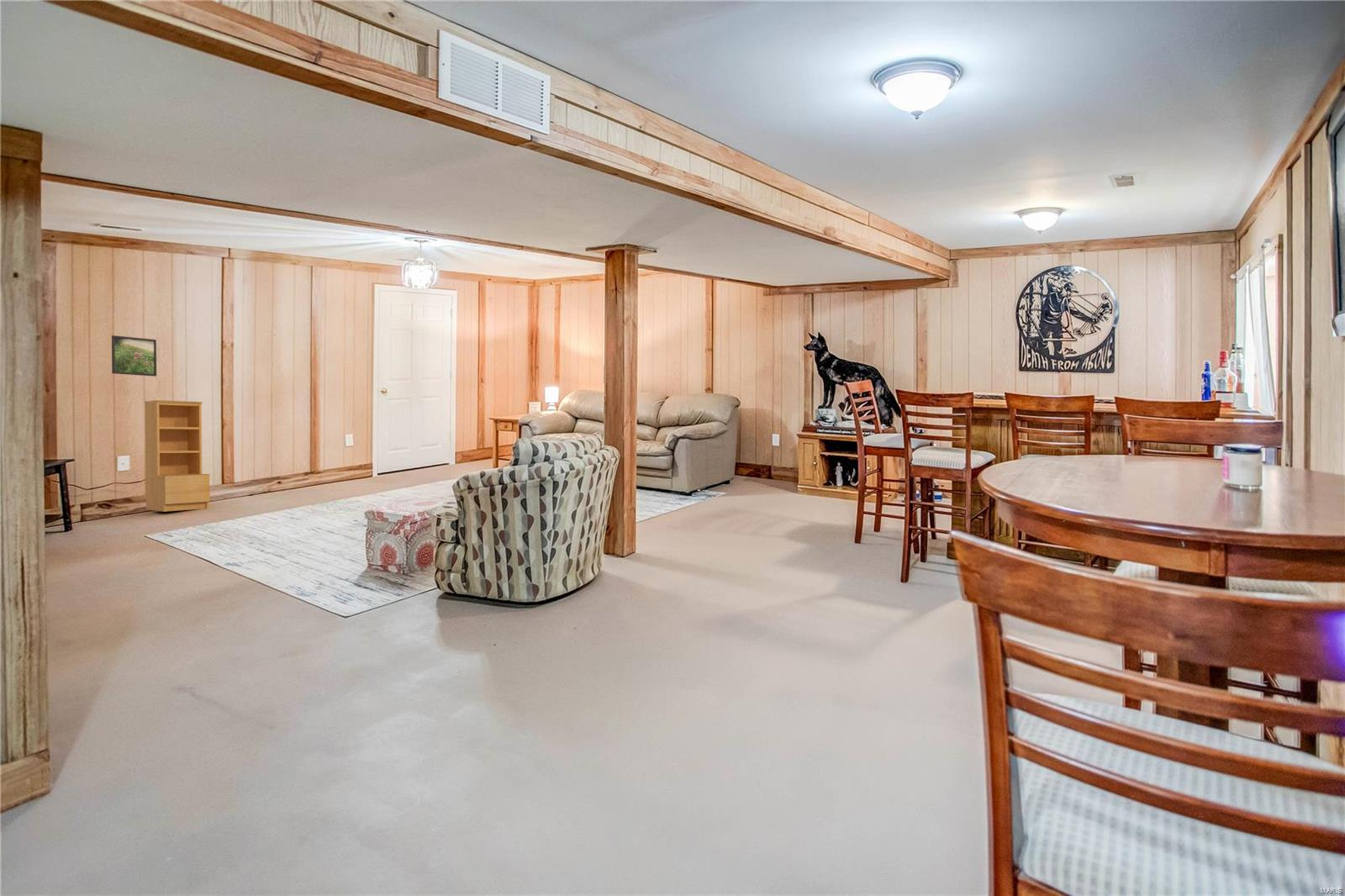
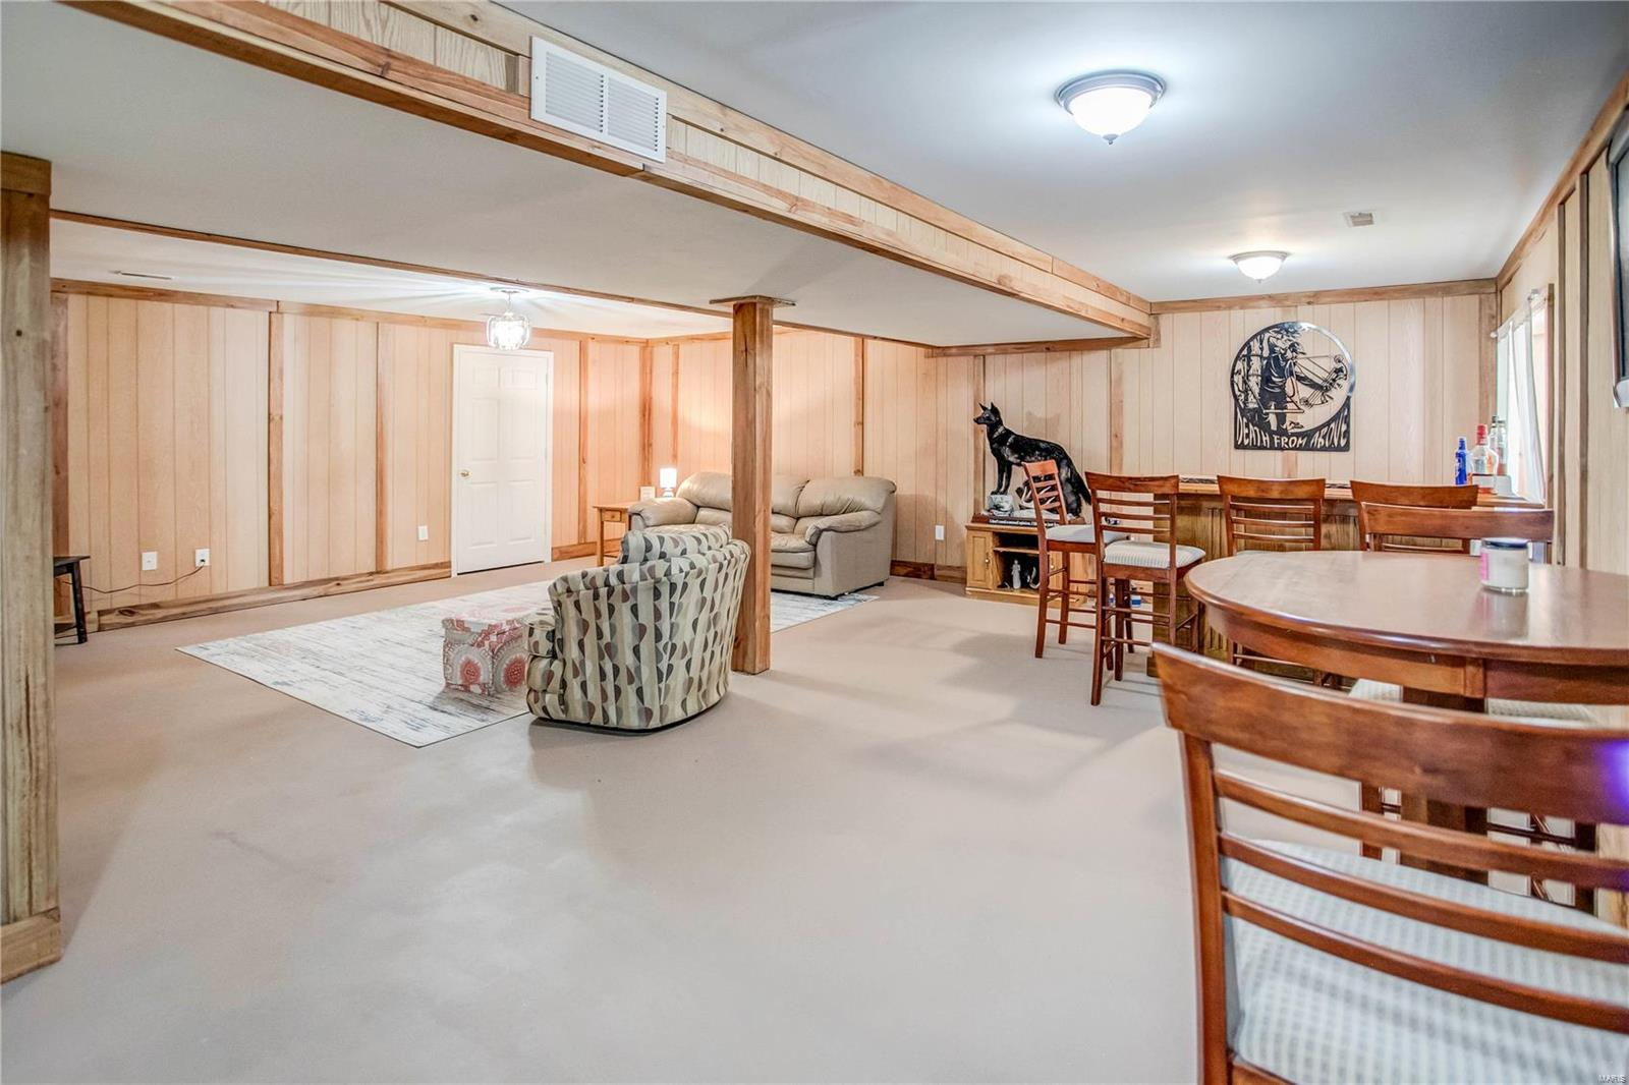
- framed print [111,335,157,377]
- bookshelf [144,399,210,513]
